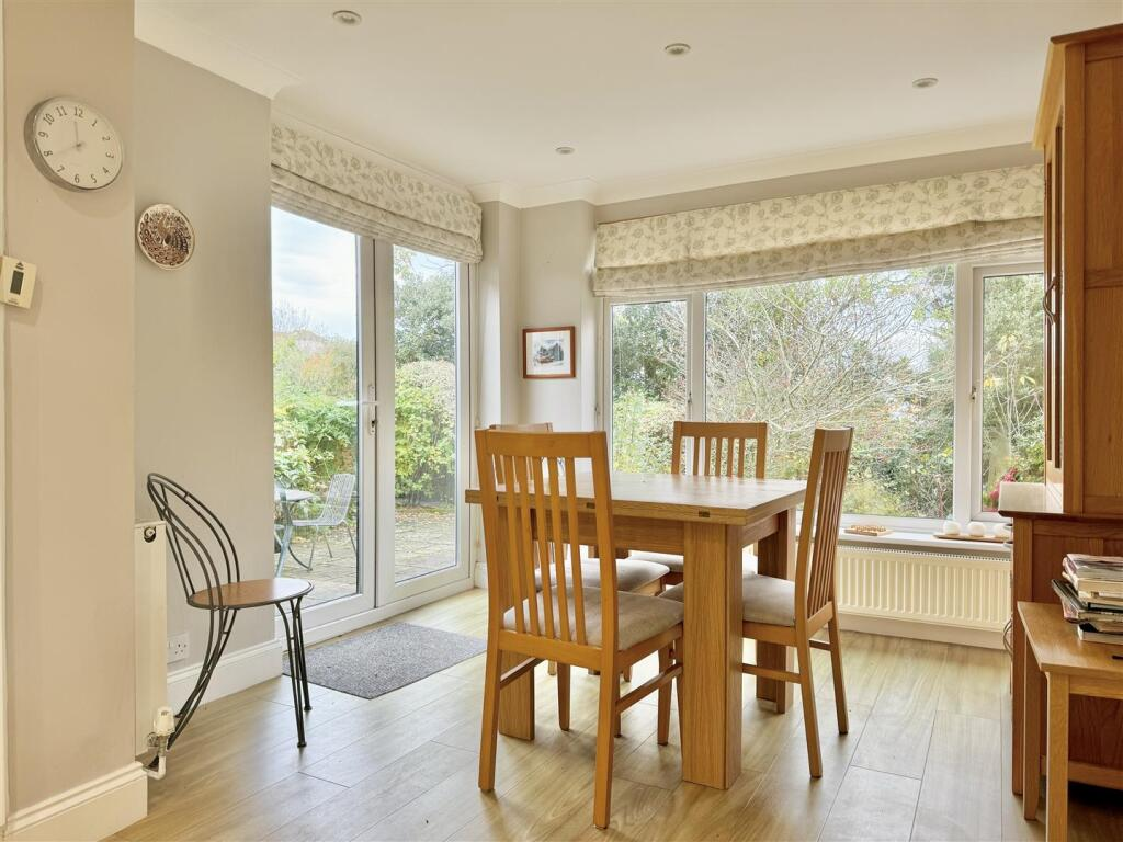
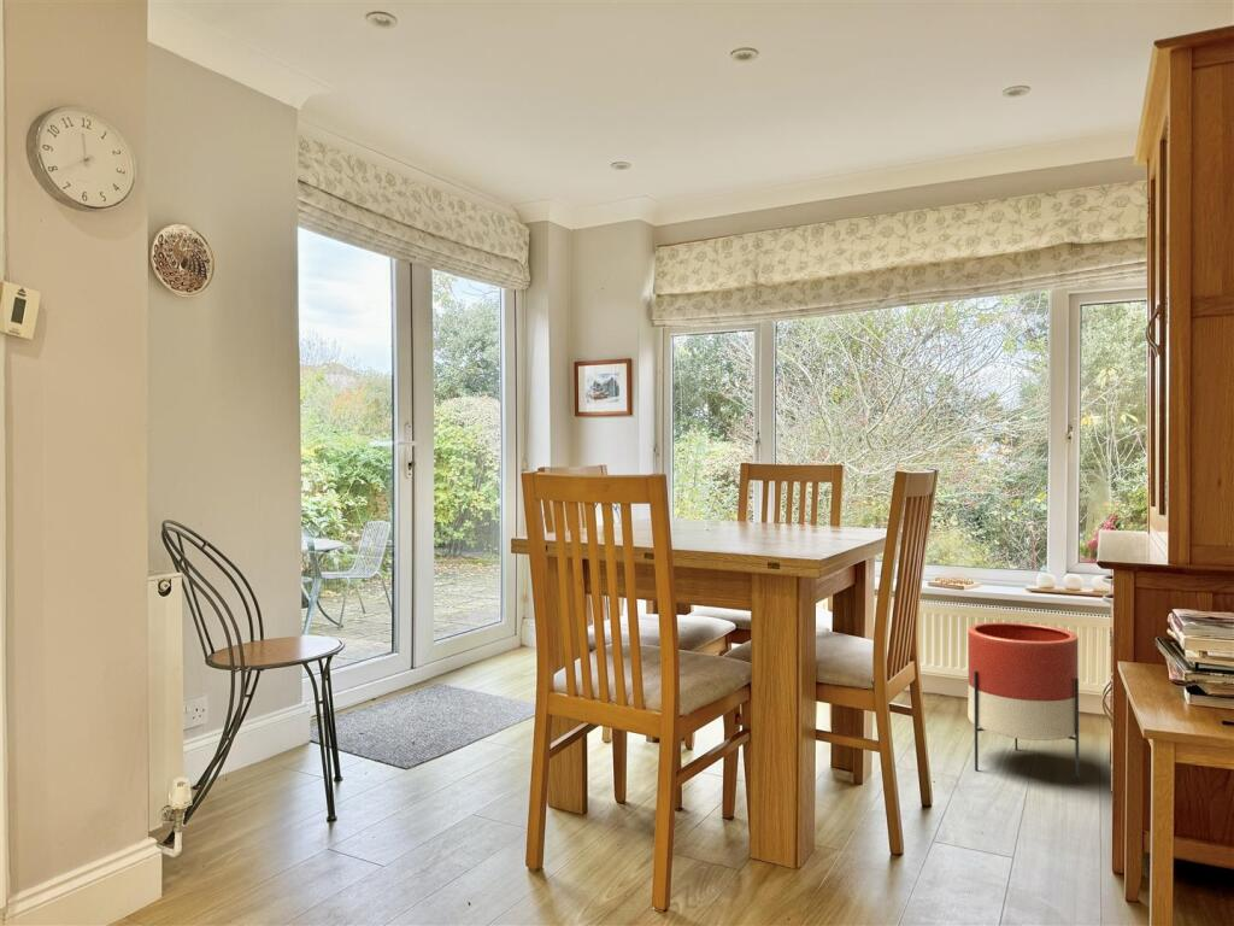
+ planter [966,621,1080,783]
